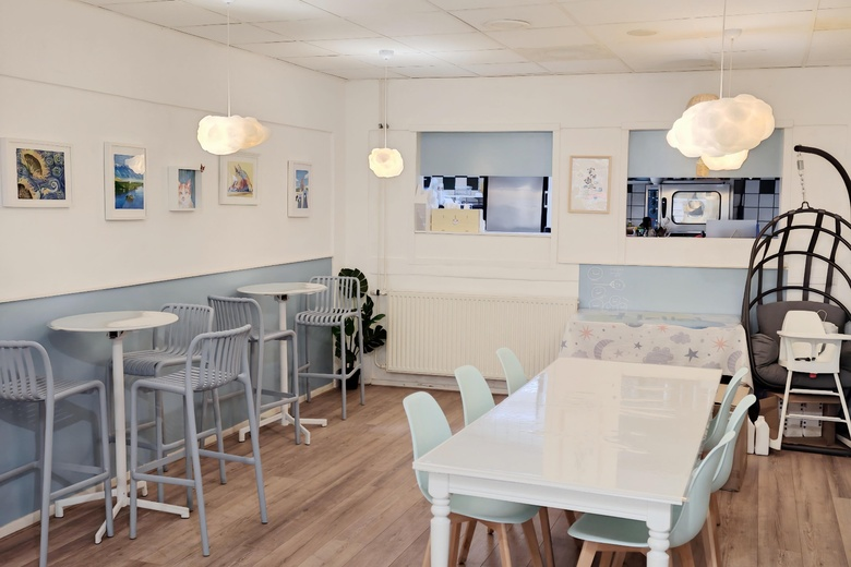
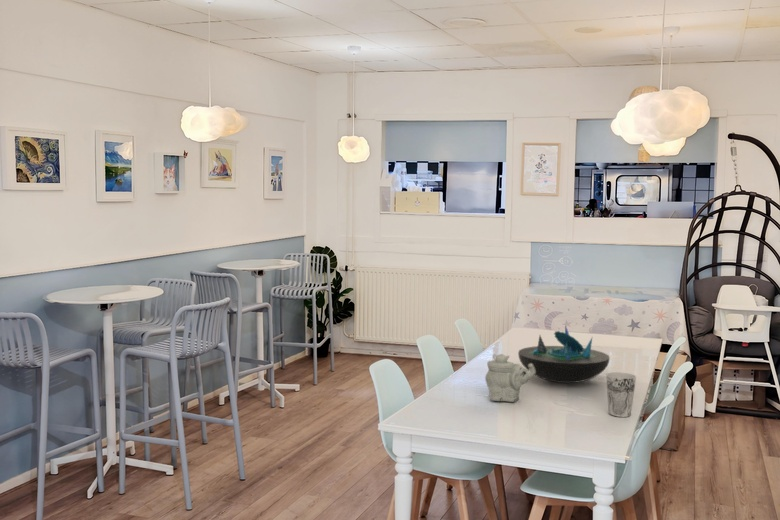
+ cup [605,371,637,418]
+ decorative bowl [517,324,611,384]
+ teapot [484,353,535,403]
